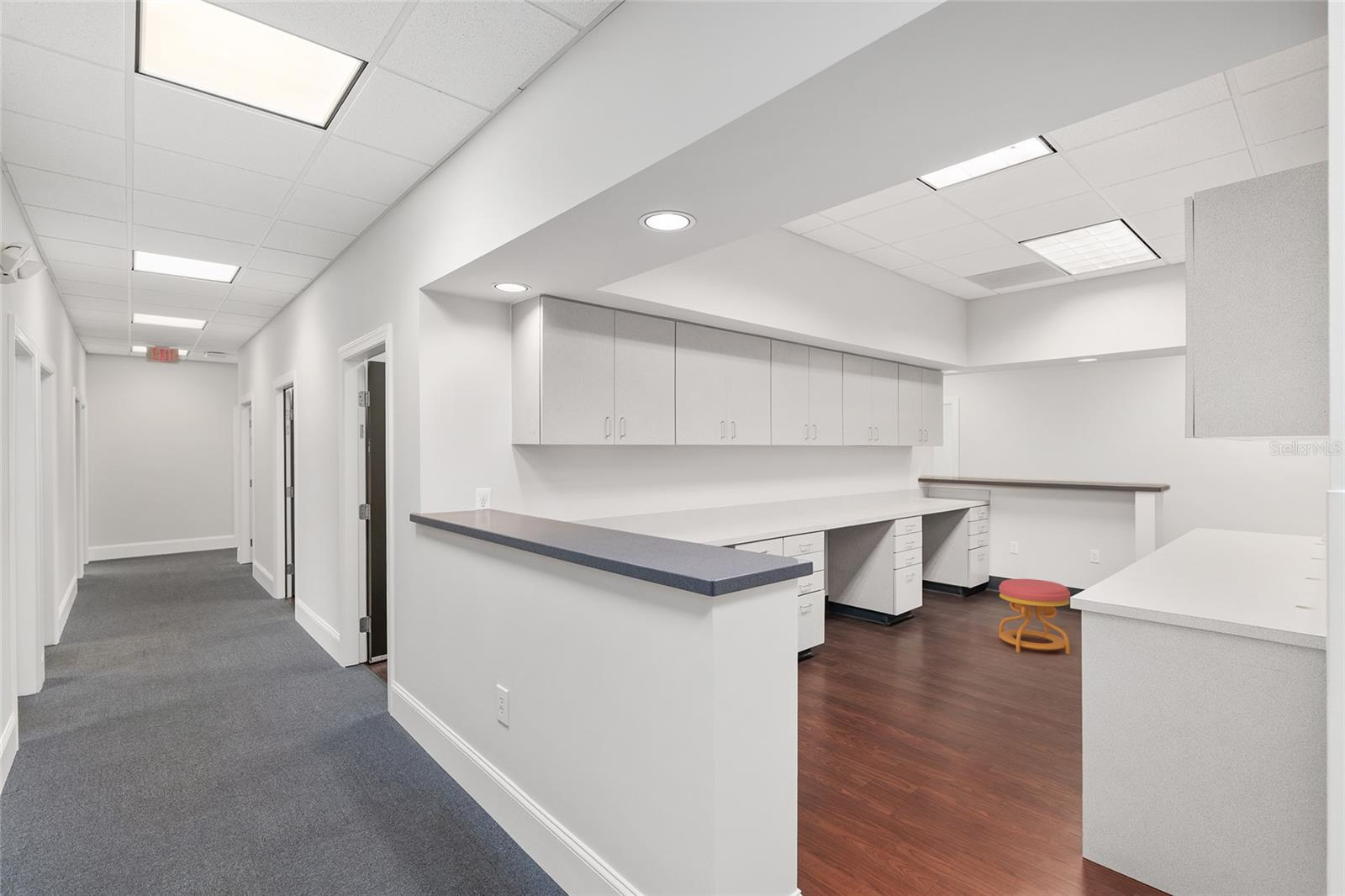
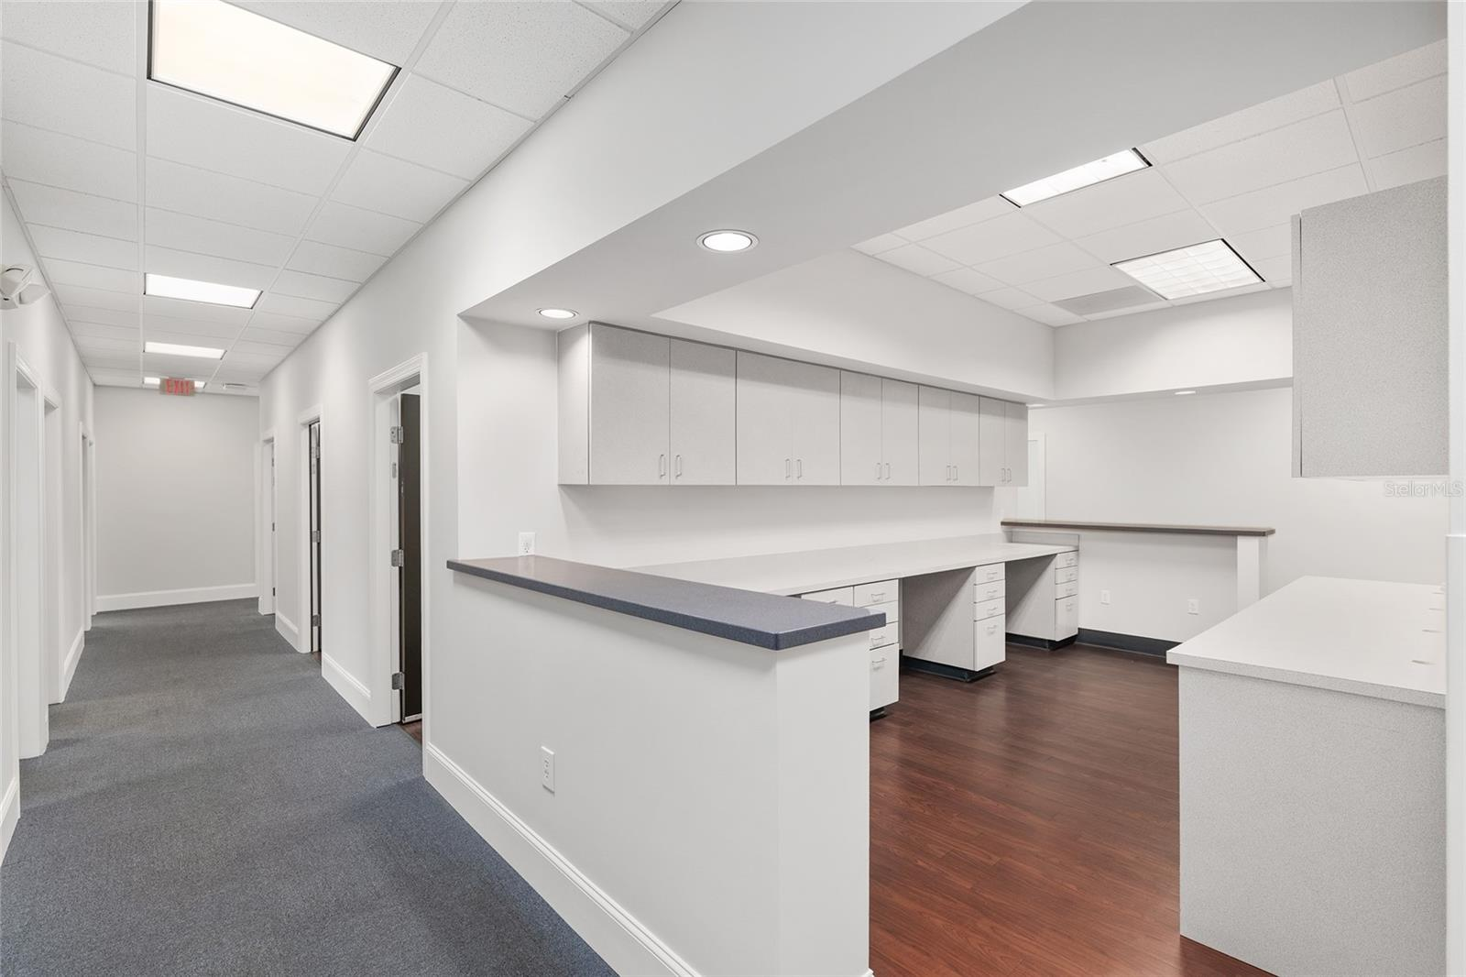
- stool [998,578,1071,655]
